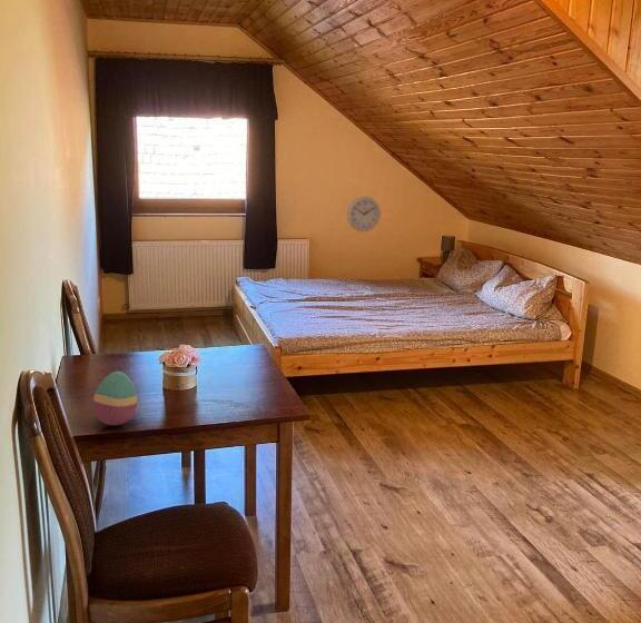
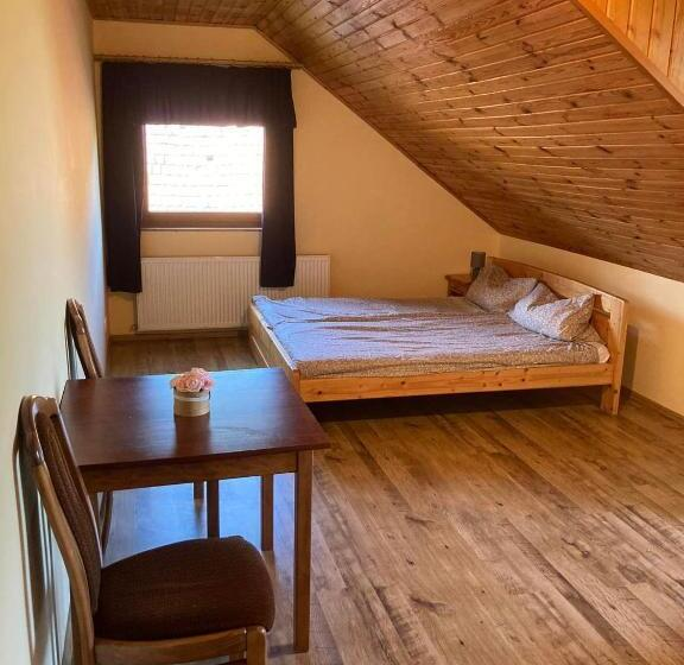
- wall clock [346,196,382,233]
- decorative egg [92,370,138,426]
